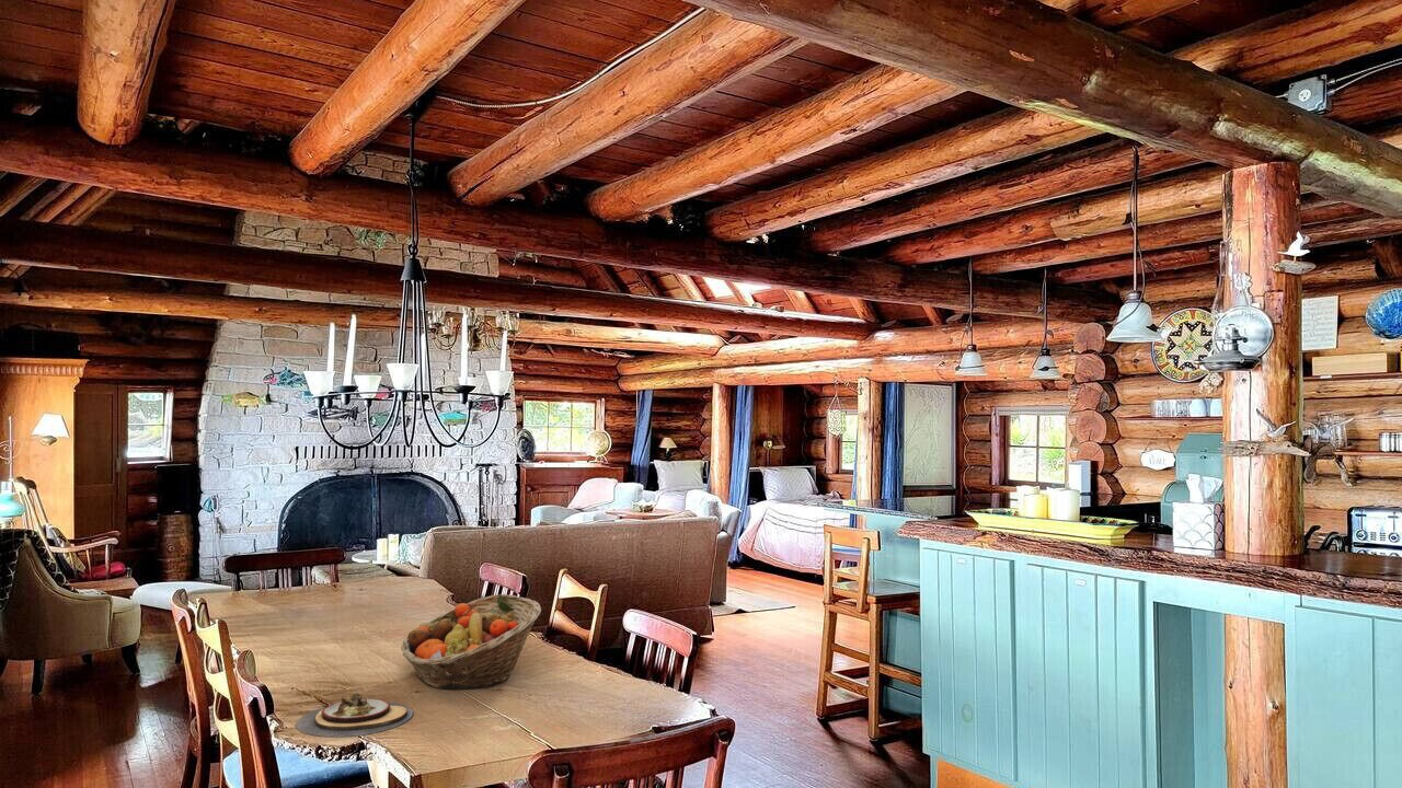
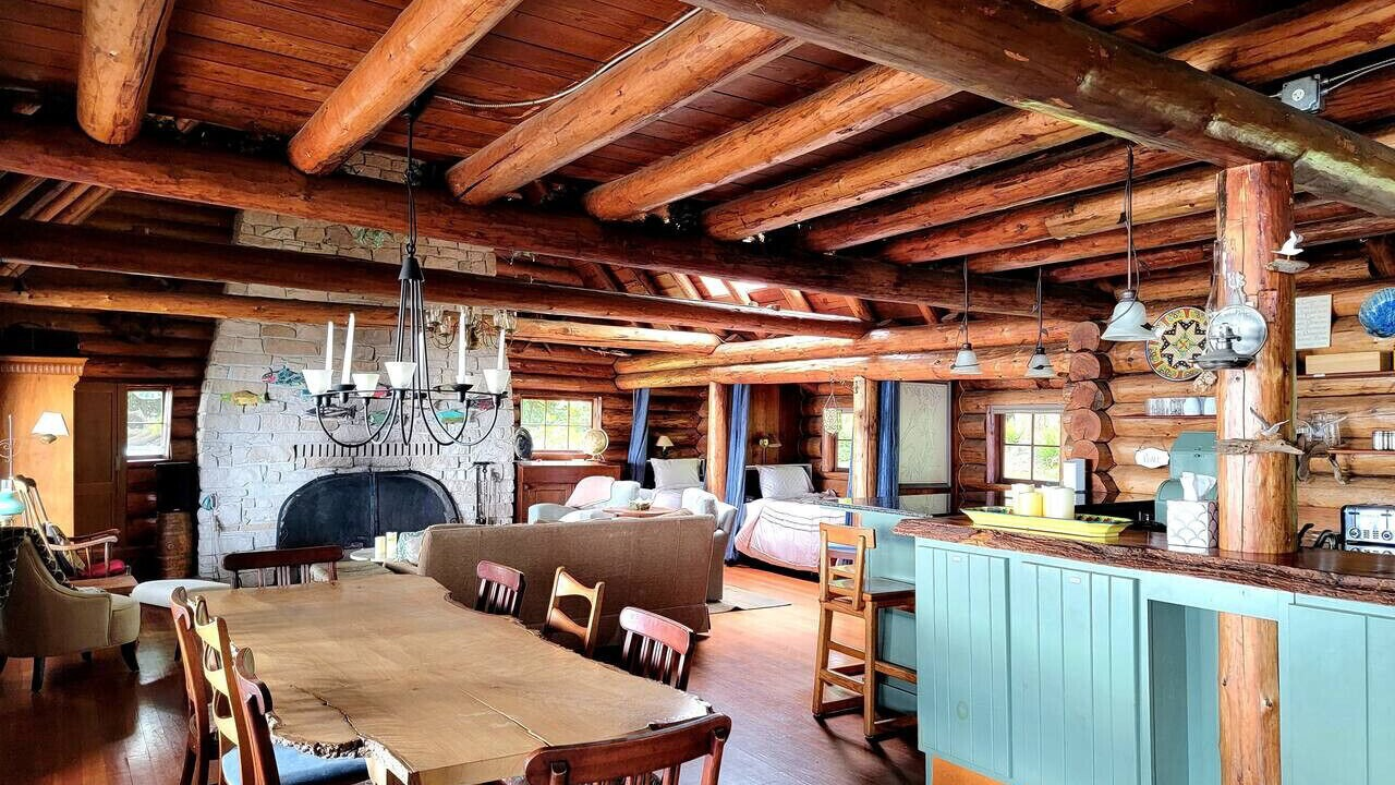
- plate [295,693,414,738]
- fruit basket [400,593,542,691]
